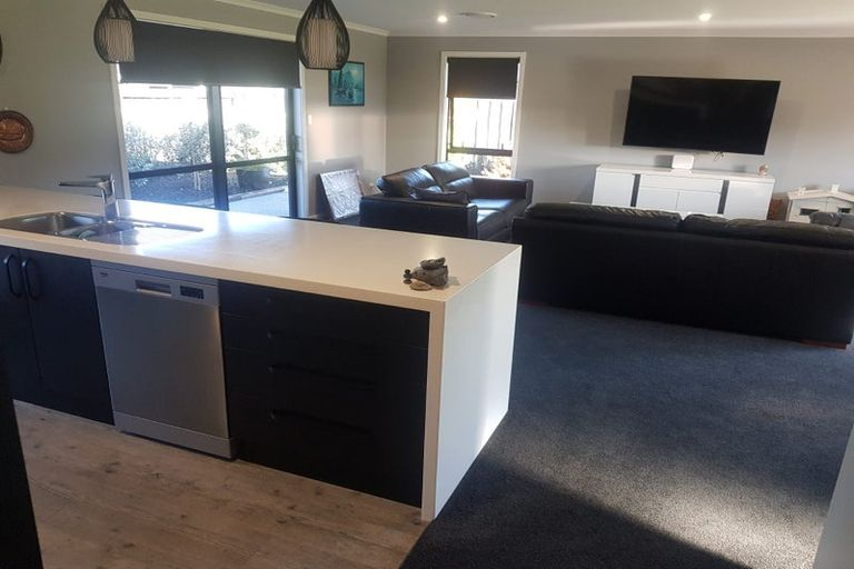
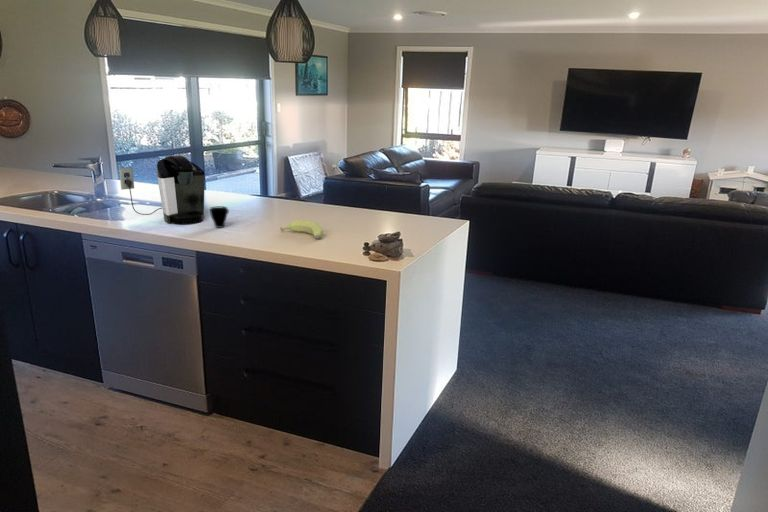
+ banana [279,219,324,240]
+ cup [209,206,230,229]
+ coffee maker [118,154,206,225]
